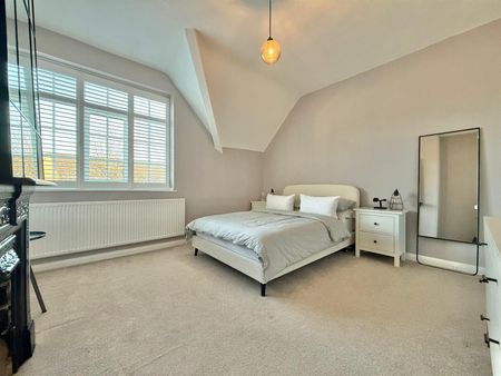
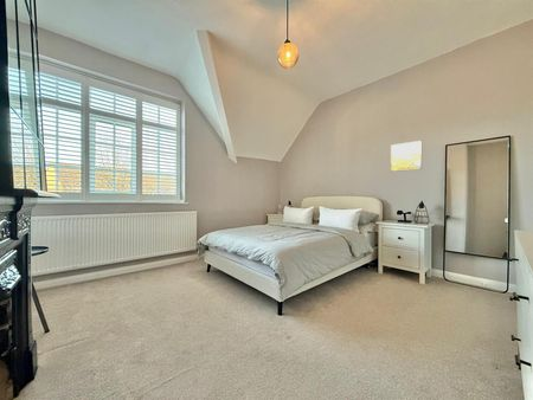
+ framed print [390,140,423,173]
